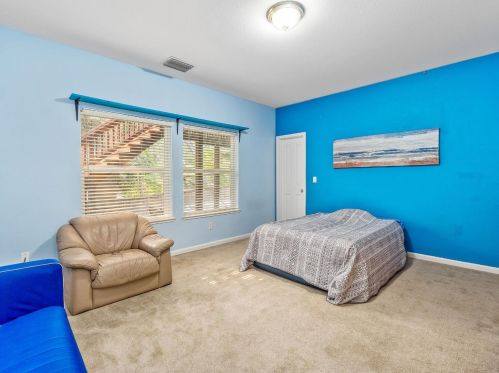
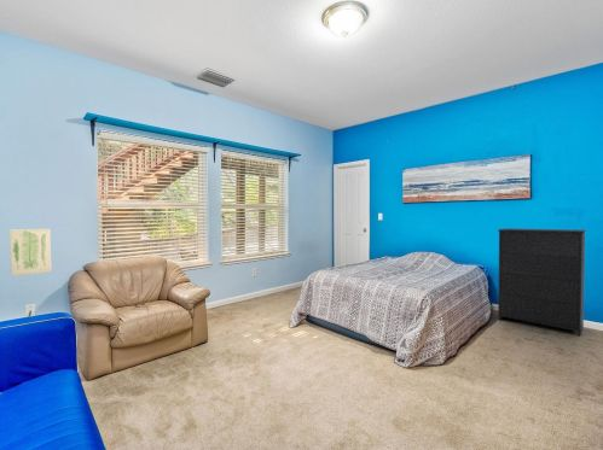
+ dresser [497,227,587,338]
+ wall art [8,228,52,277]
